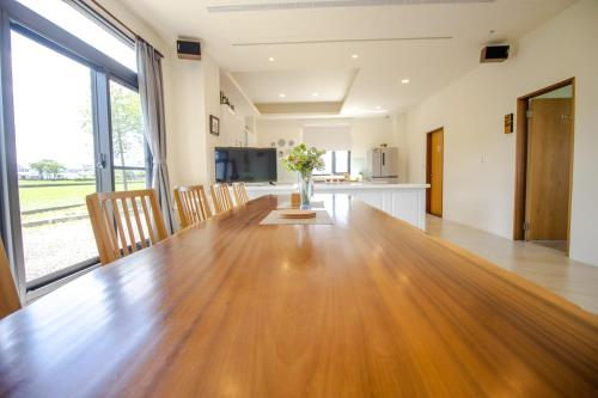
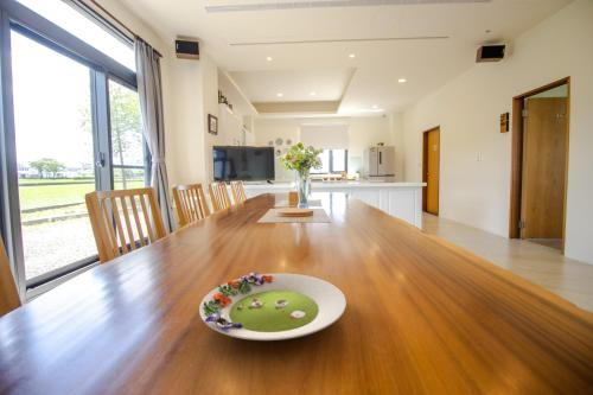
+ salad plate [198,272,347,342]
